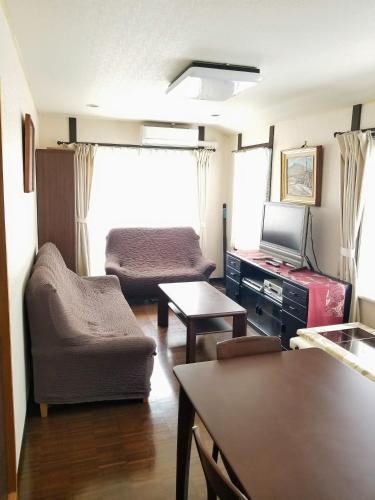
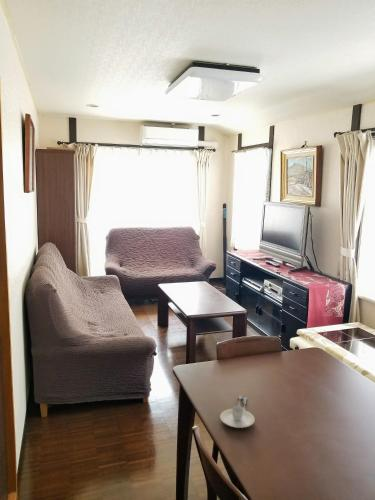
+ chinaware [219,393,256,429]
